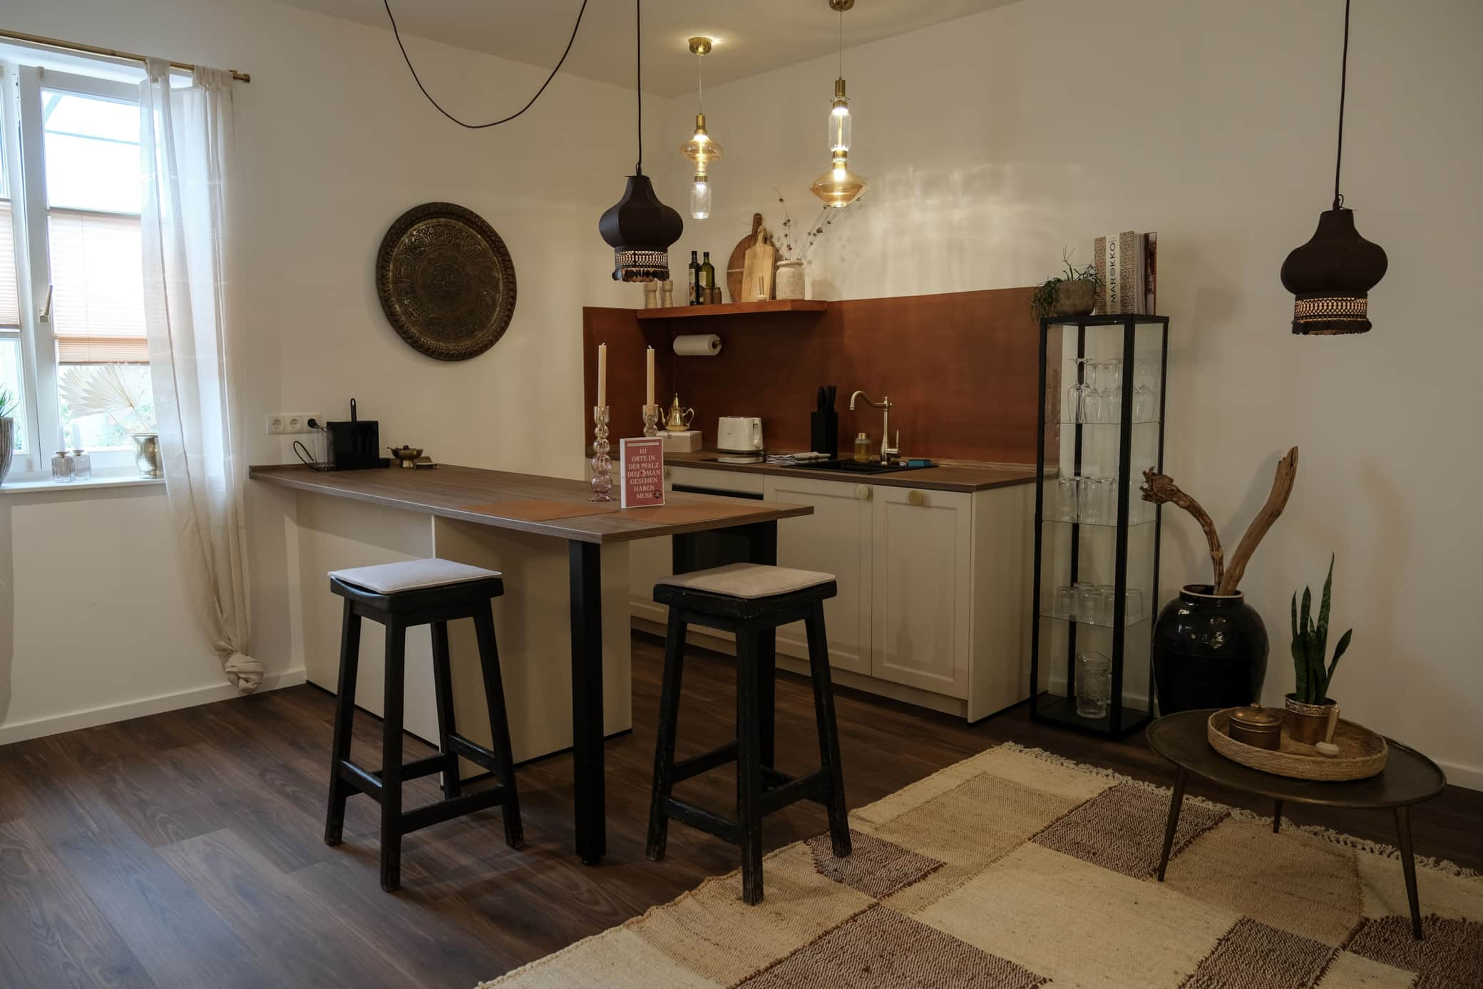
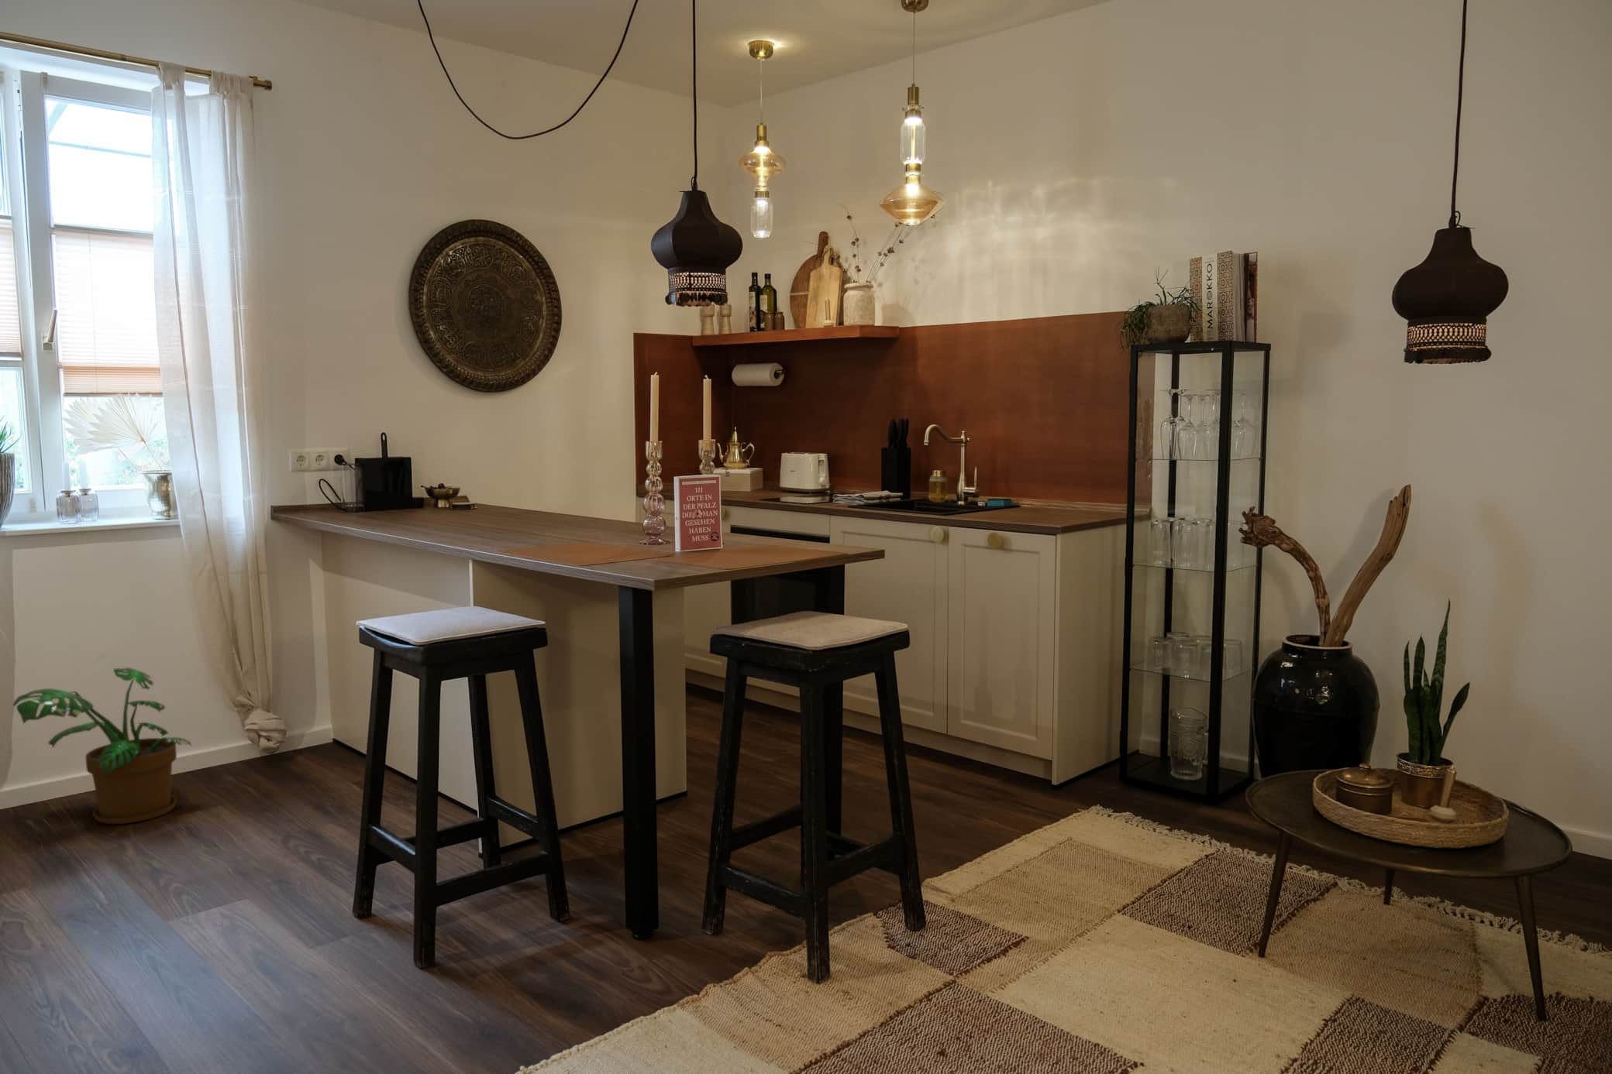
+ potted plant [12,666,193,825]
